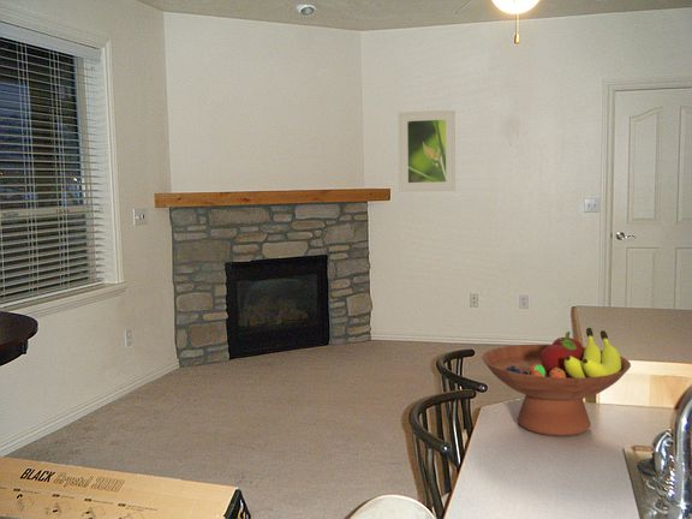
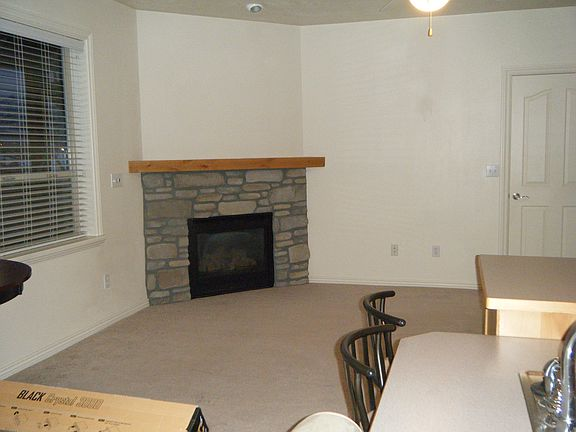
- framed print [398,109,457,193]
- fruit bowl [481,327,632,437]
